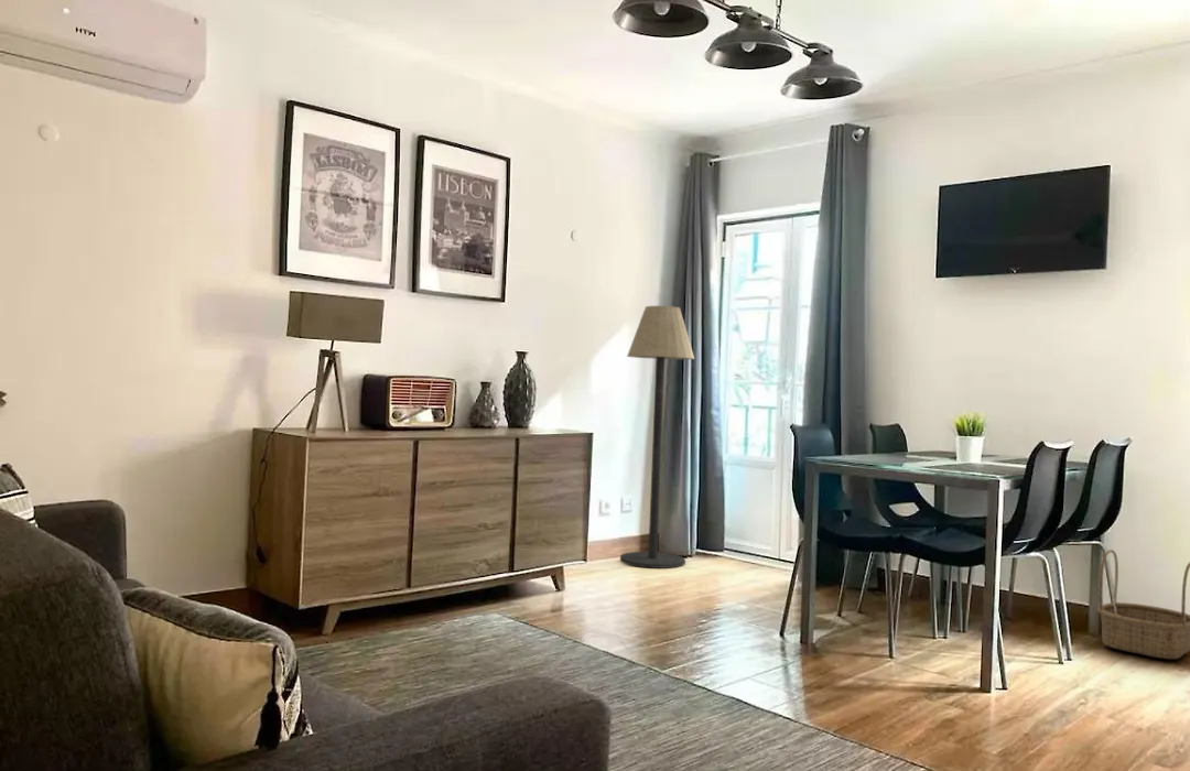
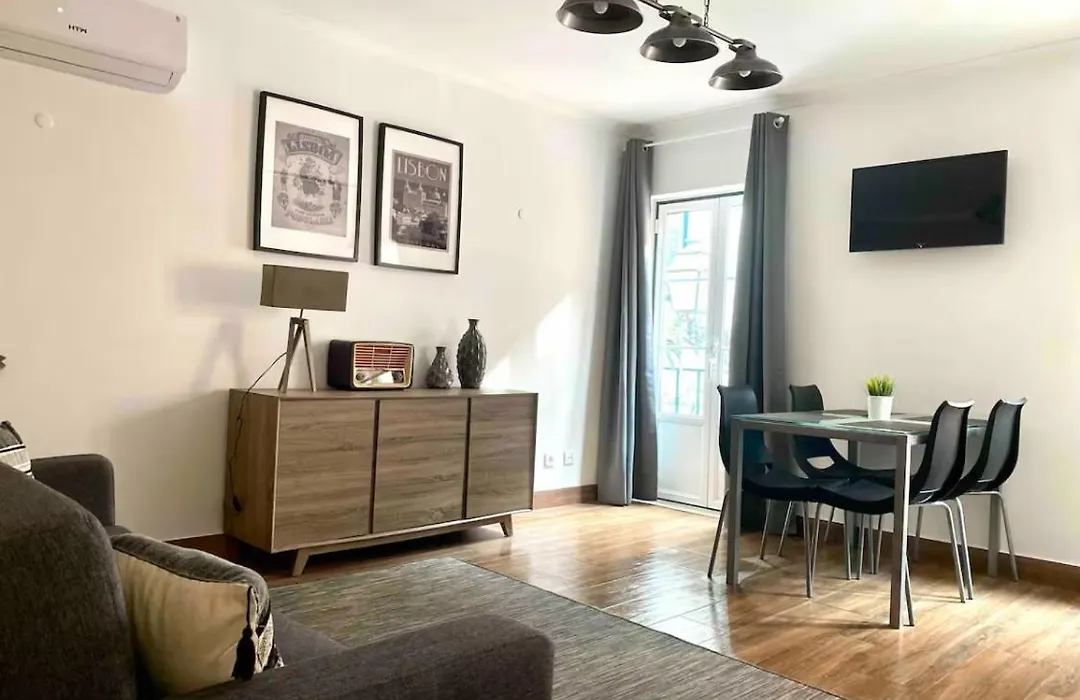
- basket [1096,549,1190,660]
- floor lamp [619,305,695,569]
